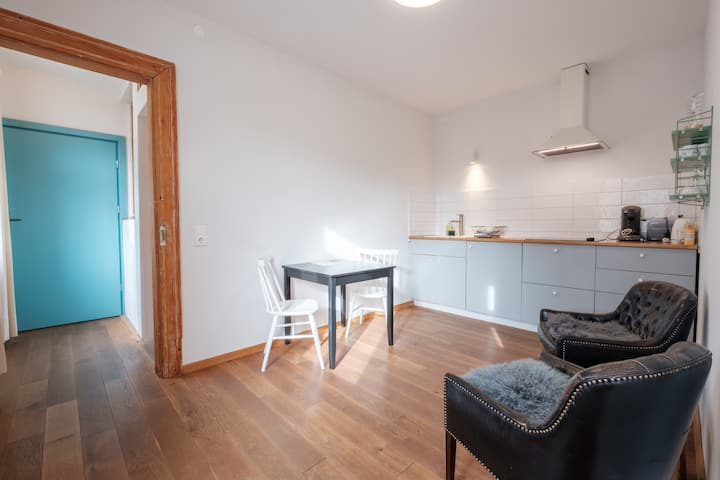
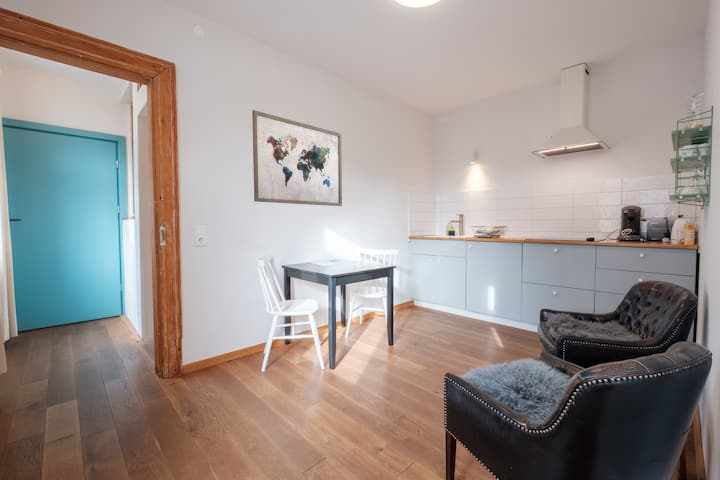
+ wall art [251,109,343,207]
